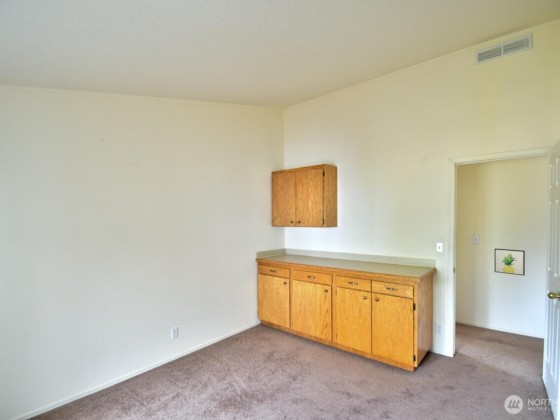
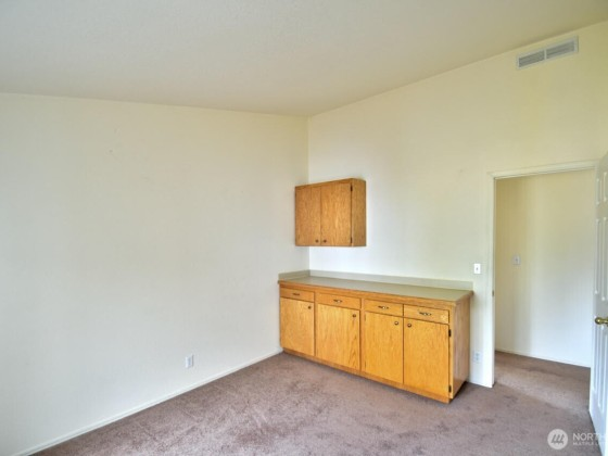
- wall art [493,247,526,276]
